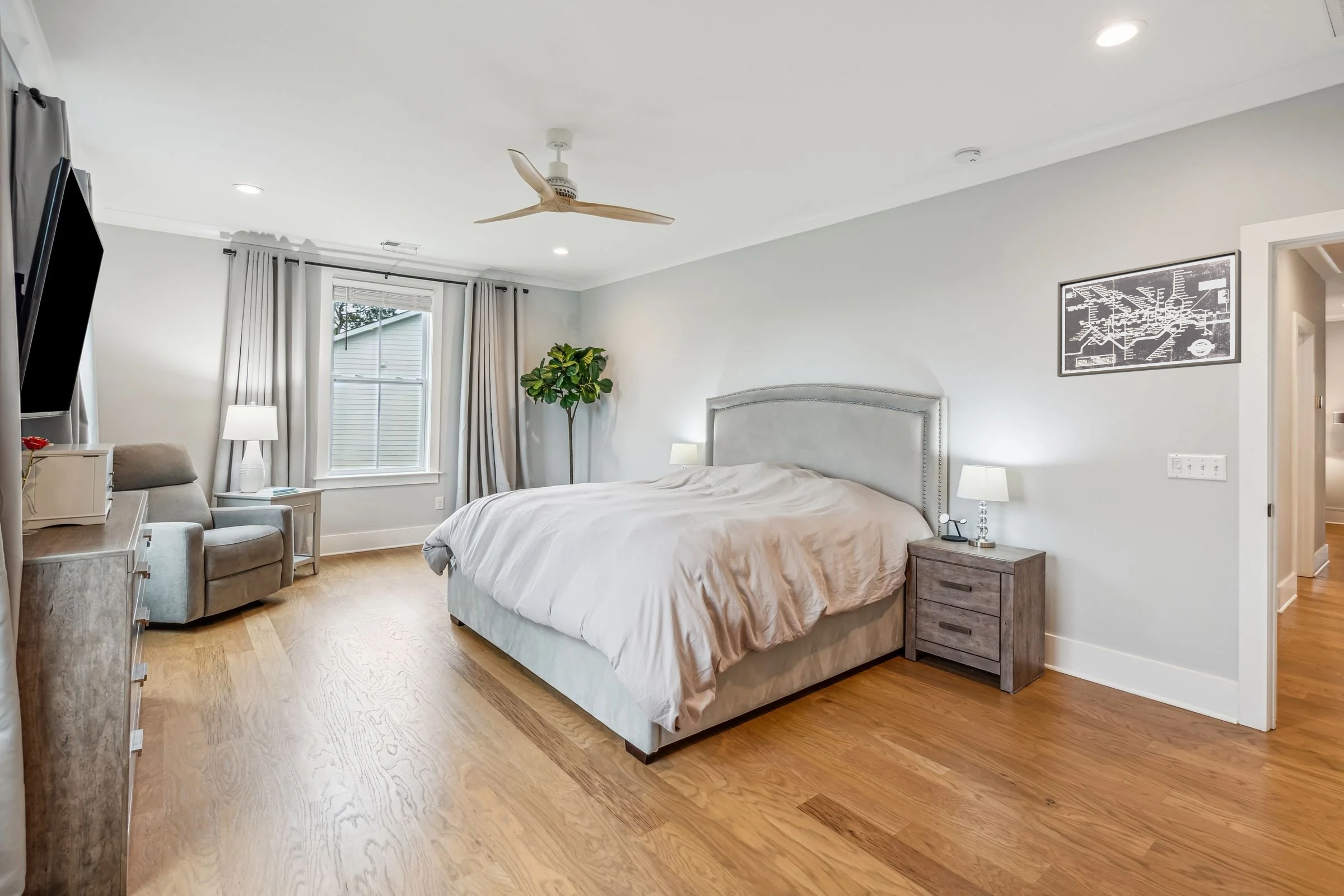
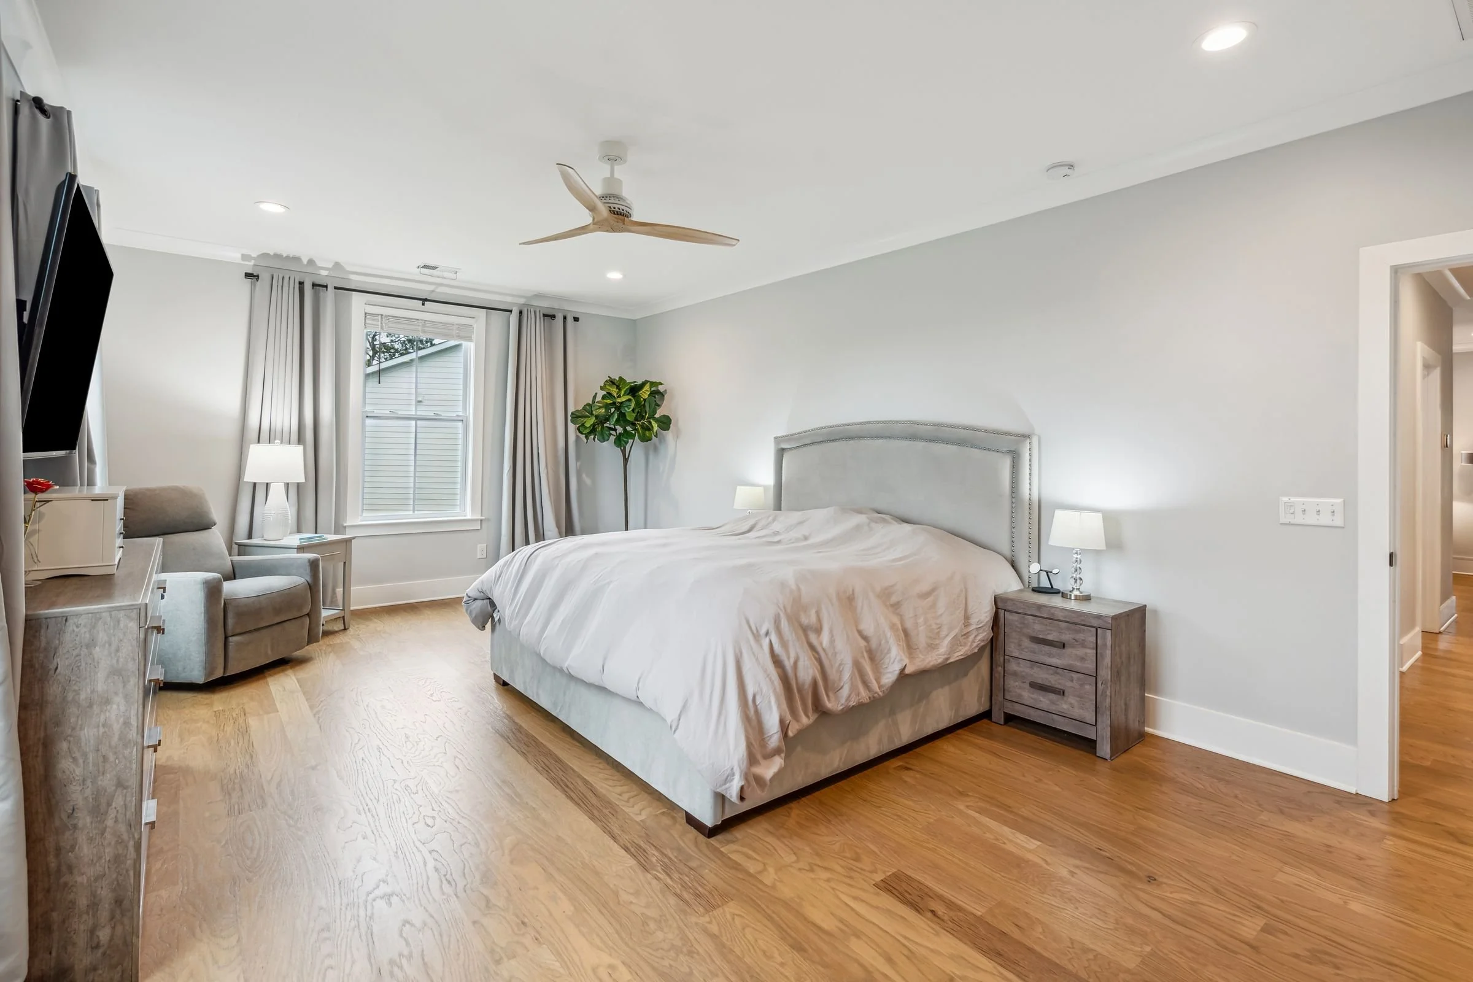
- wall art [1057,249,1242,378]
